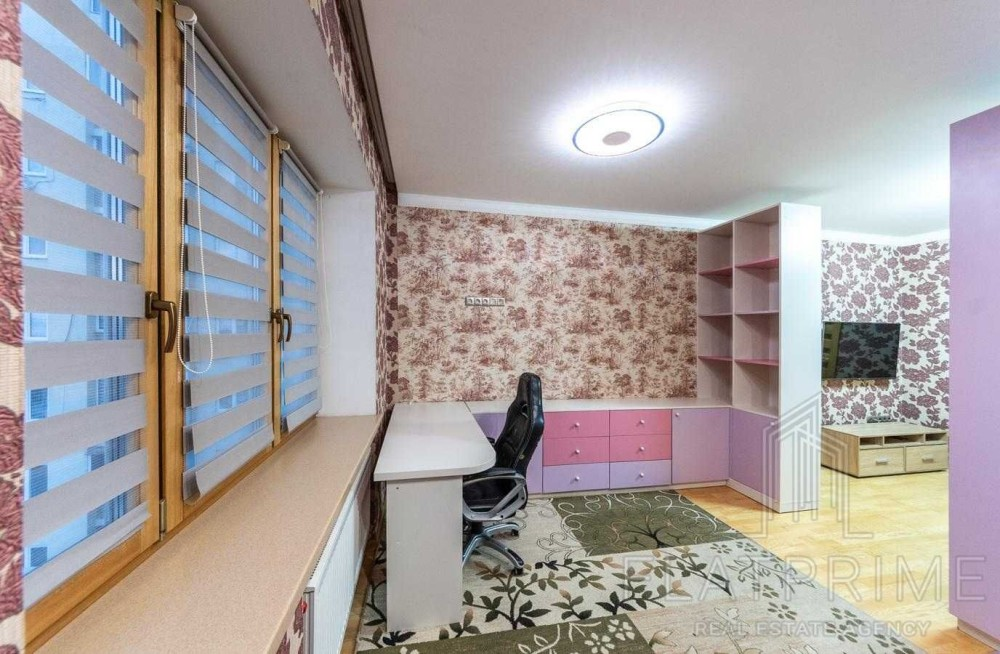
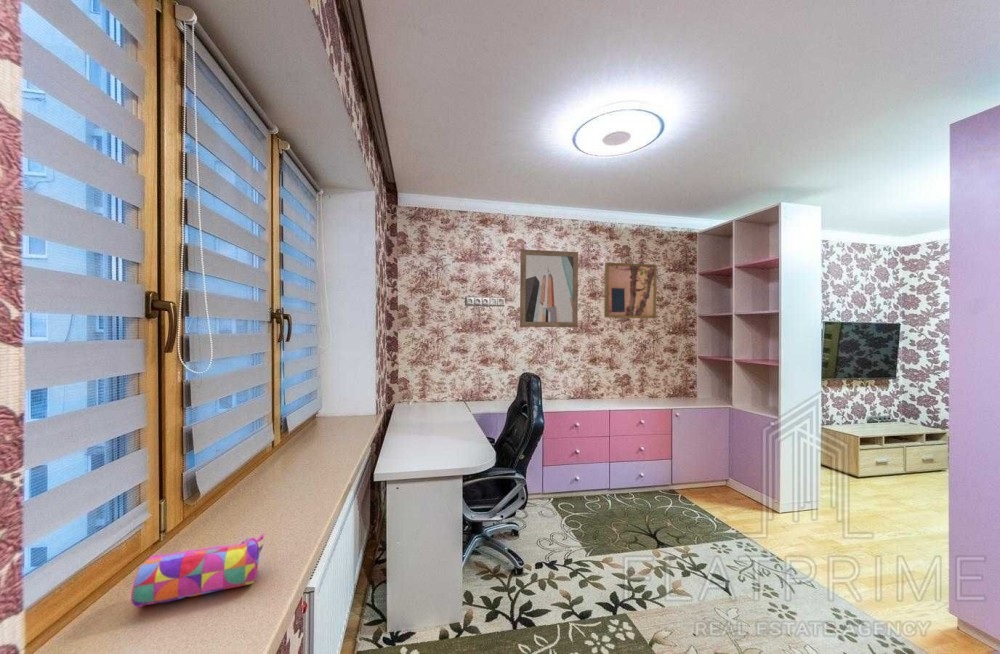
+ wall art [519,248,579,328]
+ pencil case [130,533,265,609]
+ wall art [603,262,658,319]
